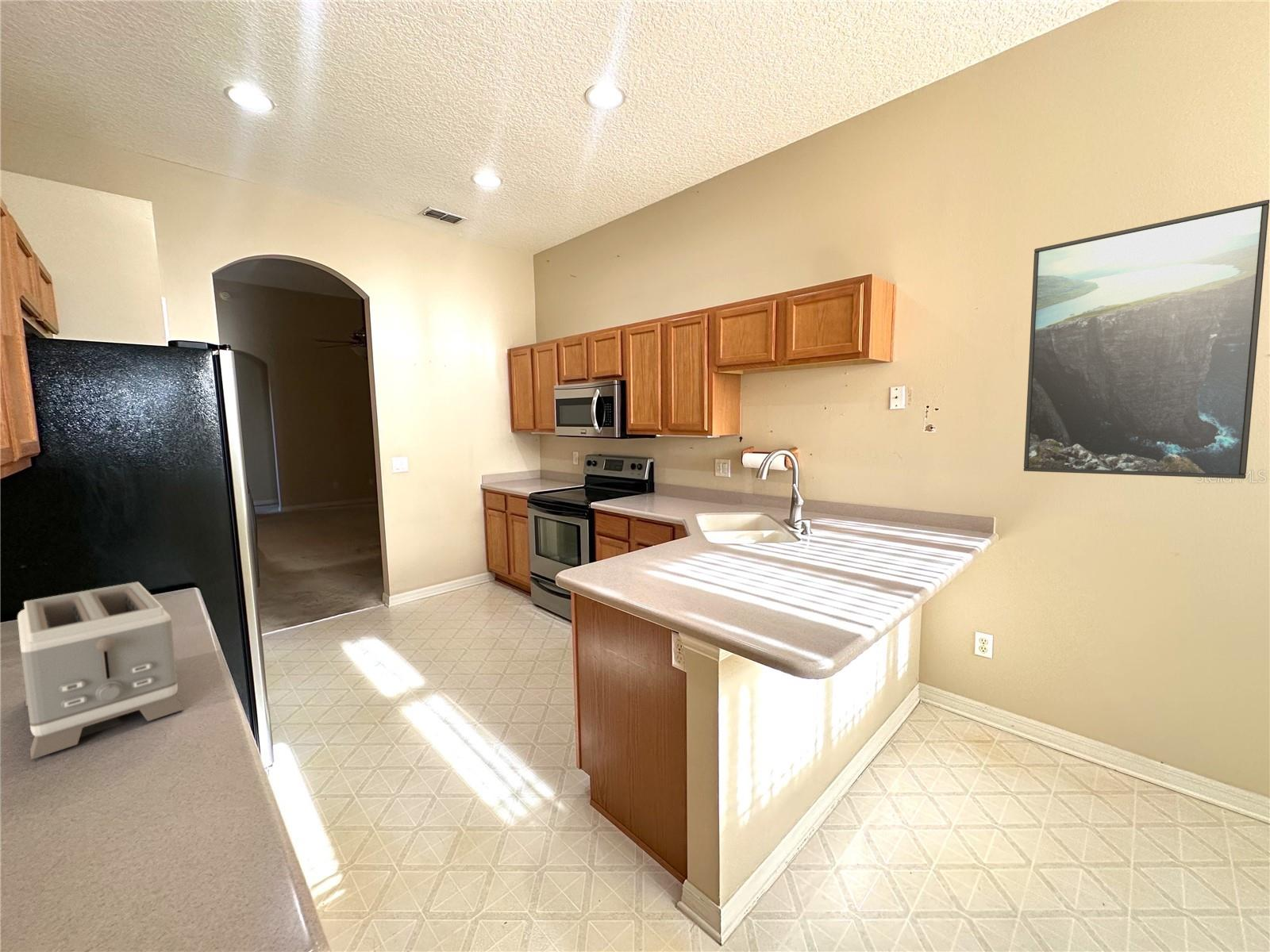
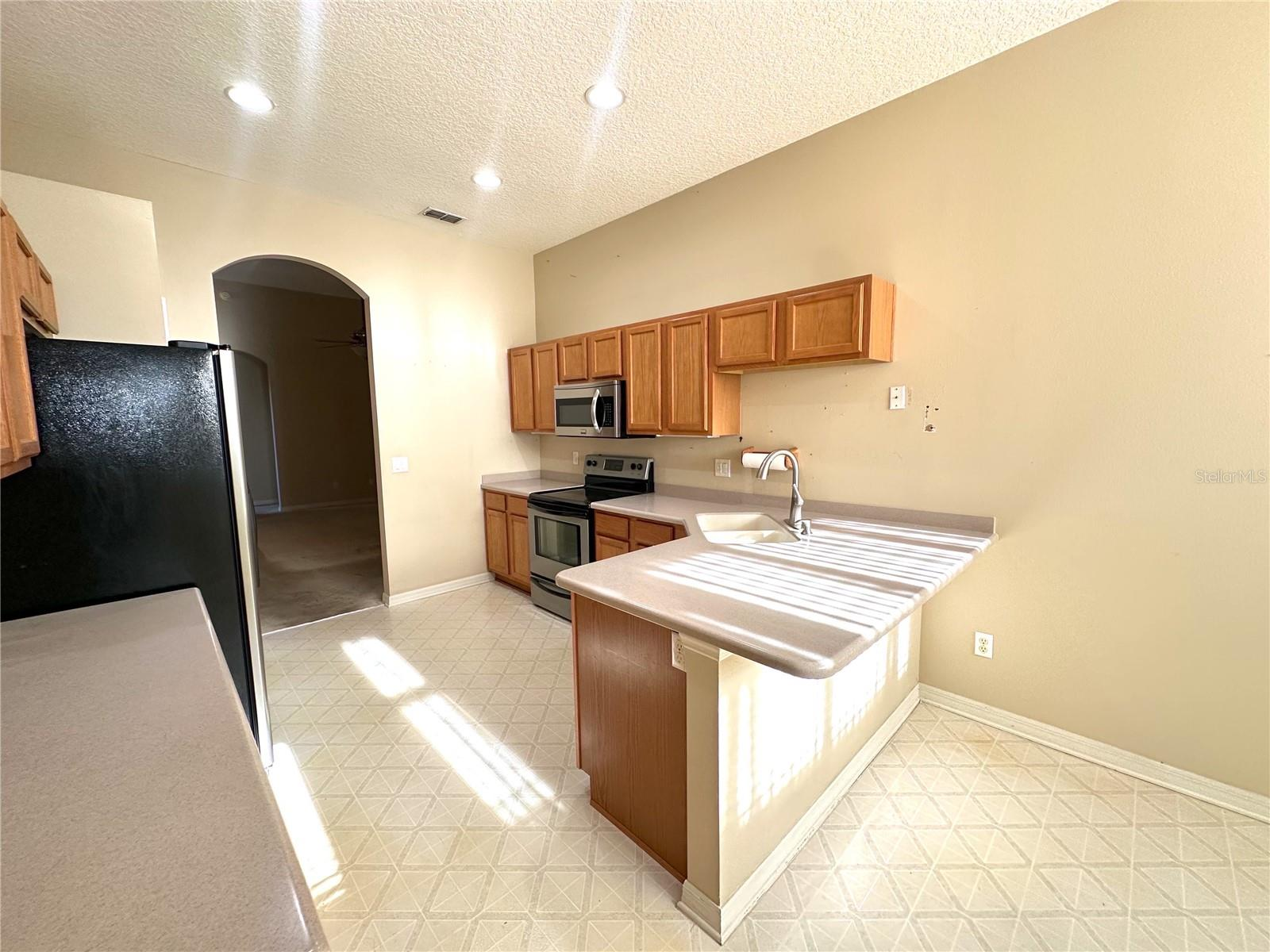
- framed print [1023,199,1270,479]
- toaster [17,582,185,760]
